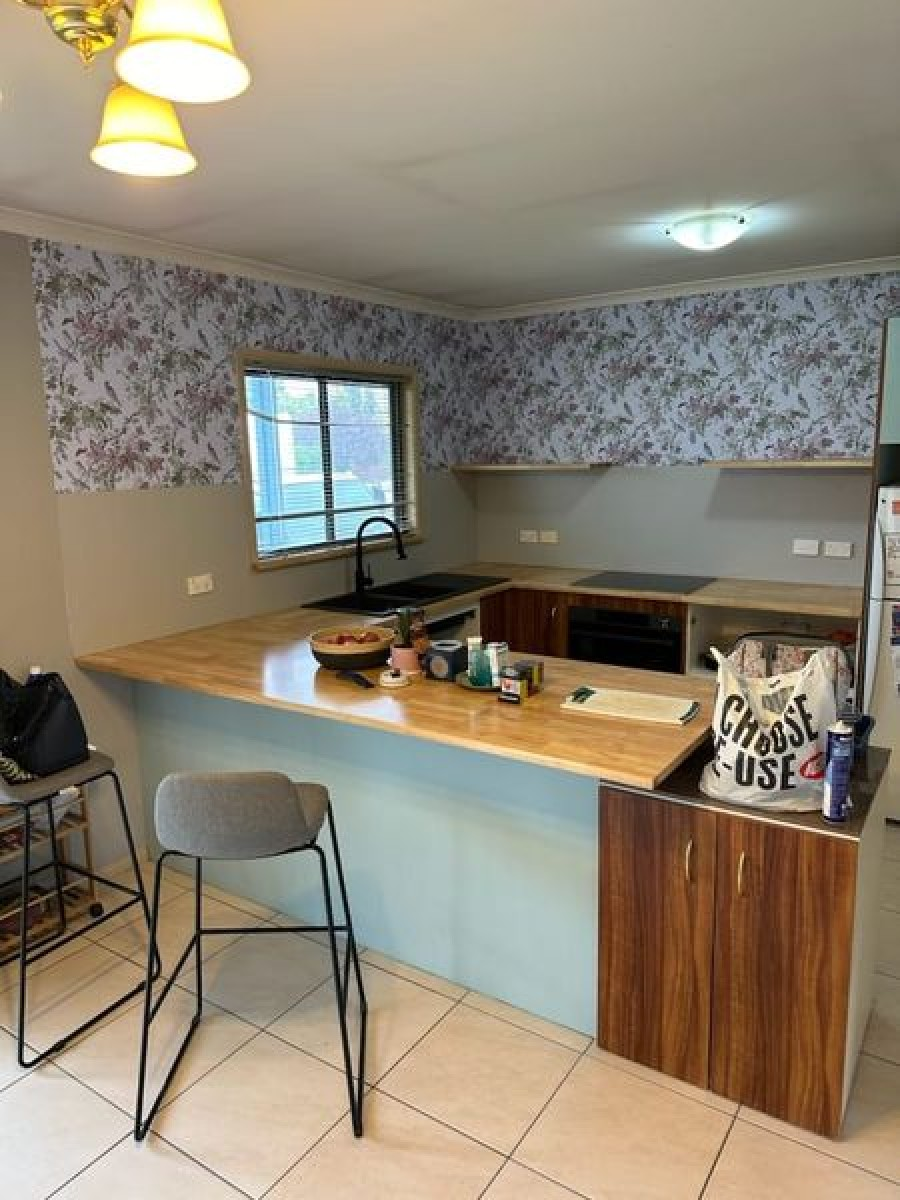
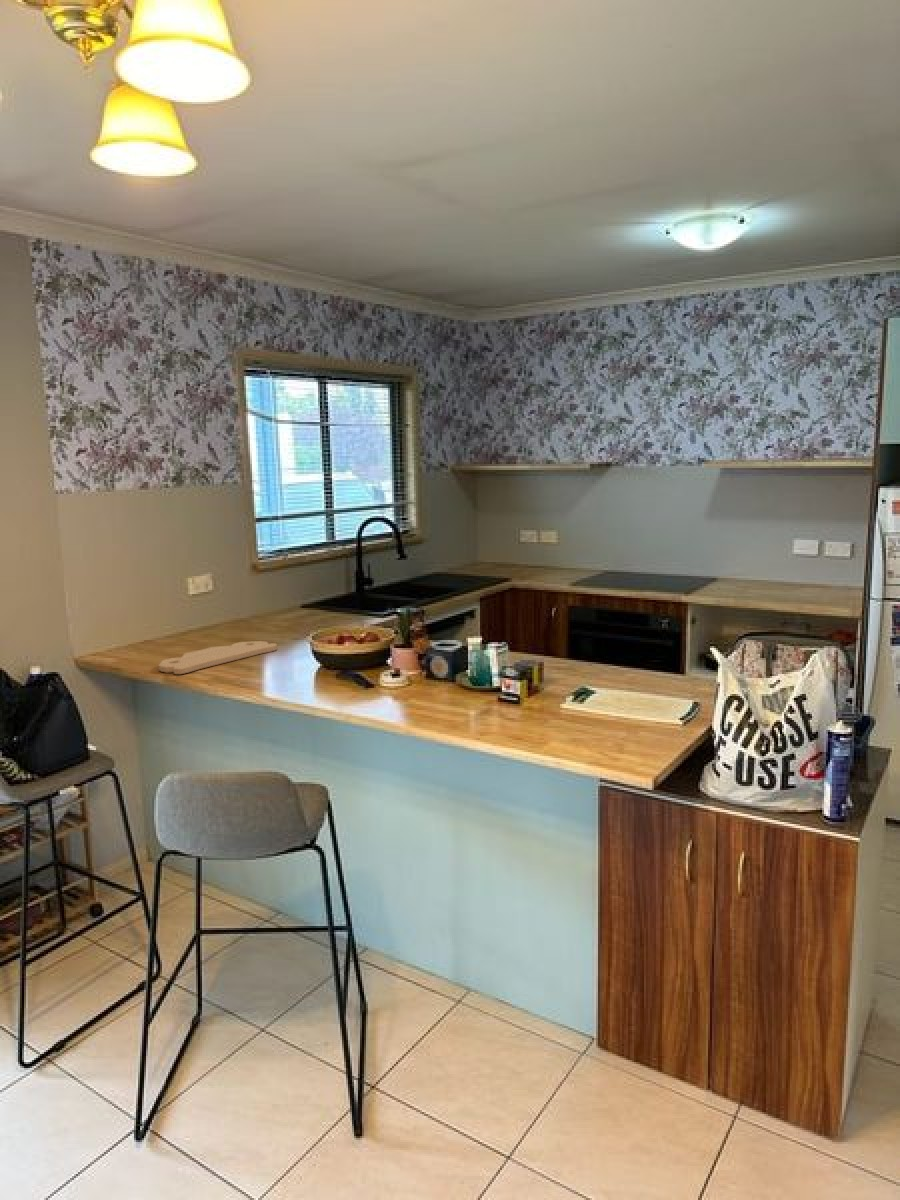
+ cutting board [157,640,278,675]
